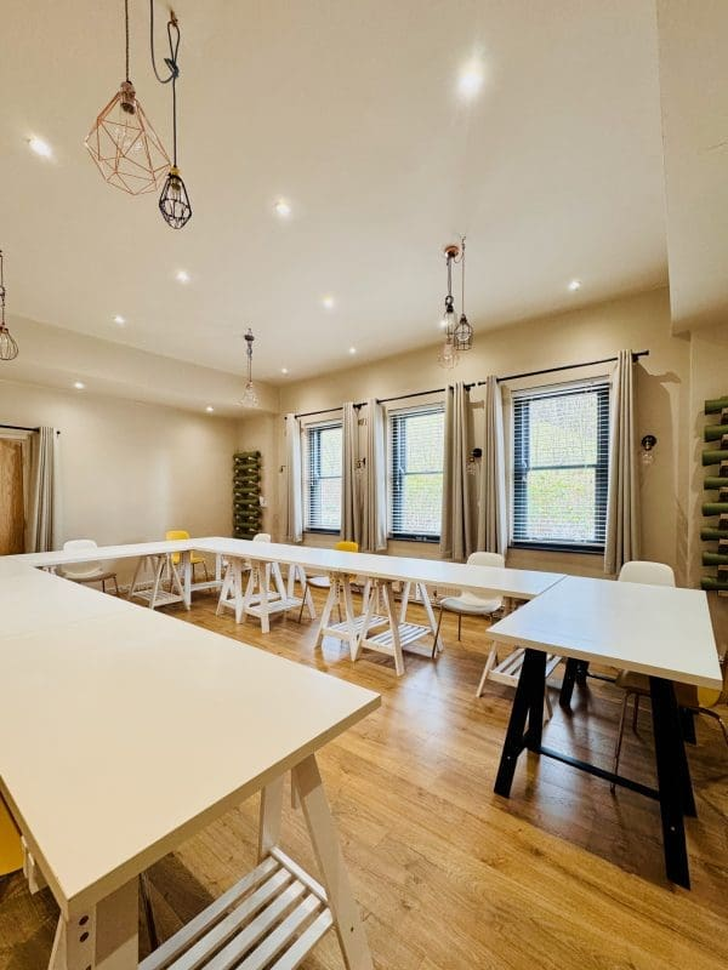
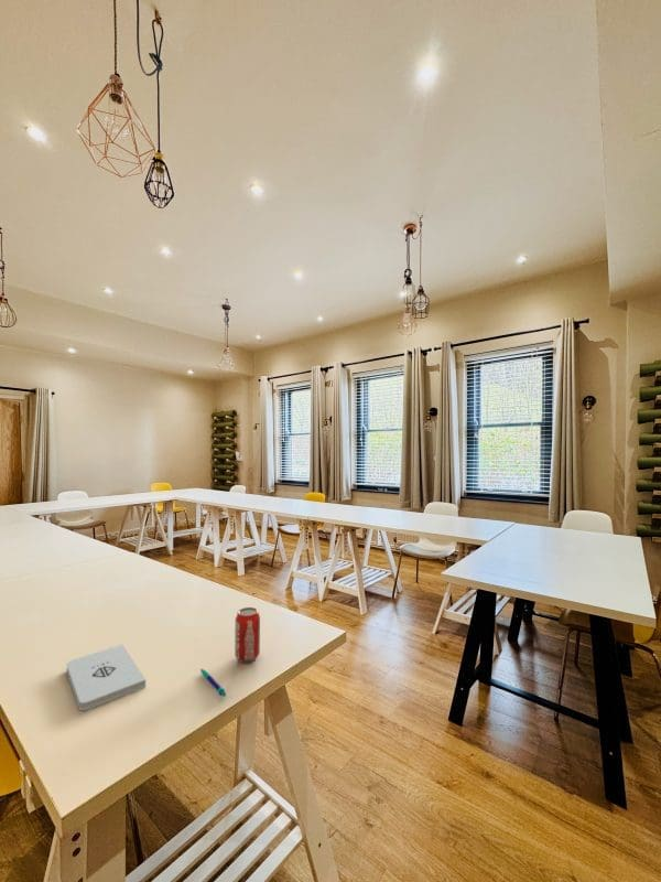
+ beverage can [234,606,261,664]
+ pen [199,668,227,698]
+ notepad [65,644,147,712]
